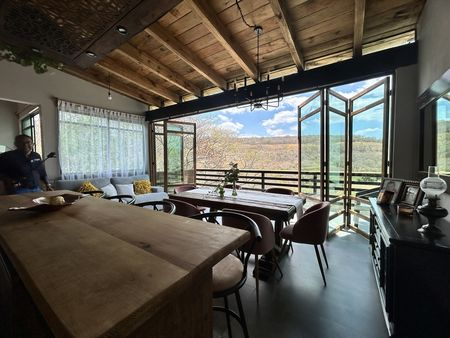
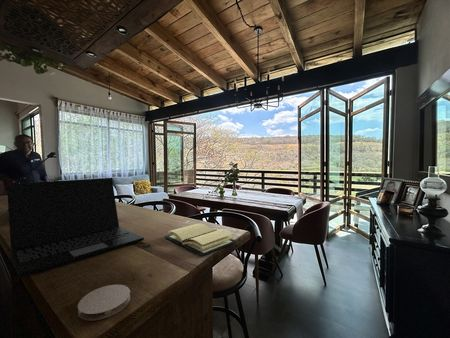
+ coaster [77,284,131,322]
+ laptop [6,177,145,278]
+ book [163,222,238,257]
